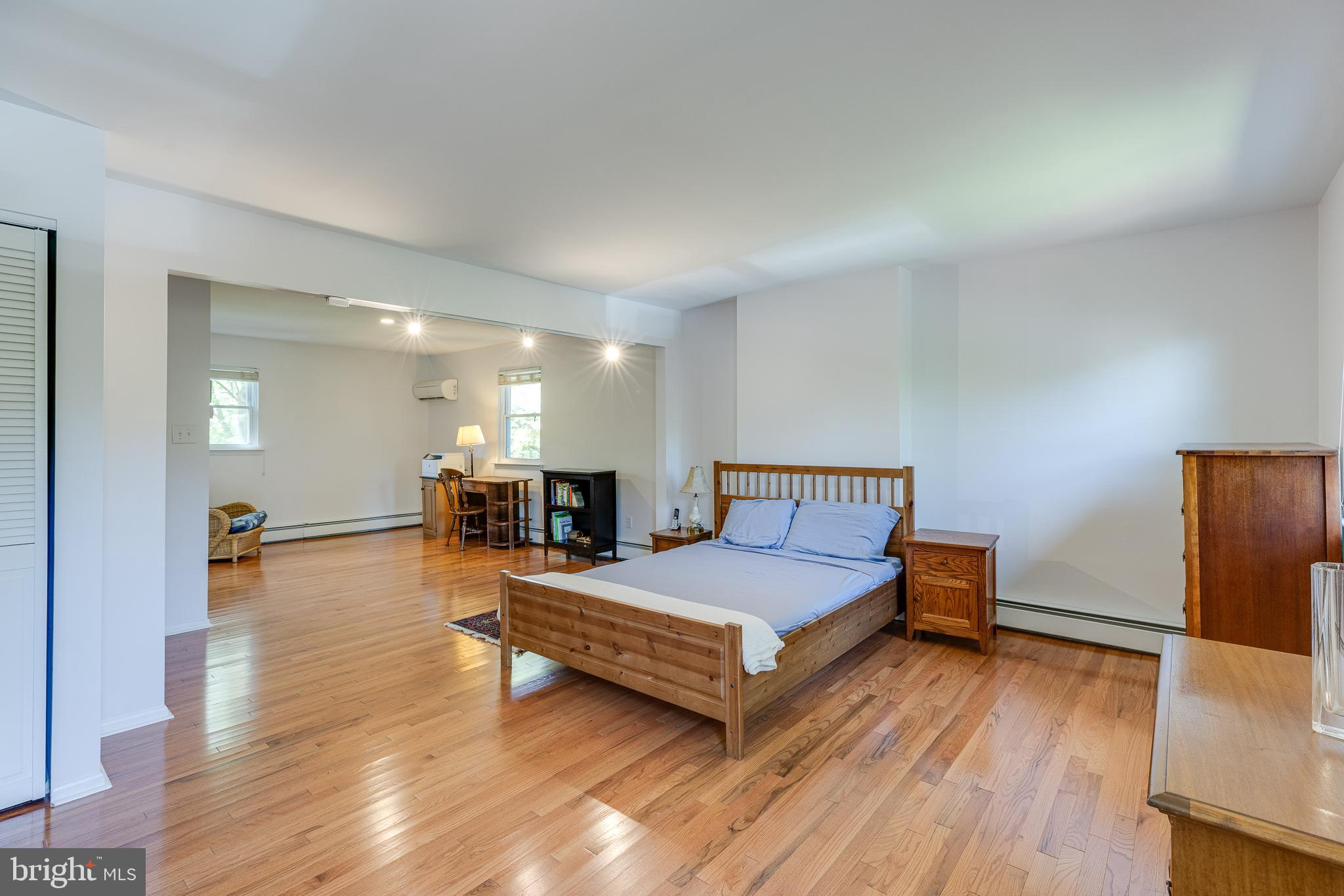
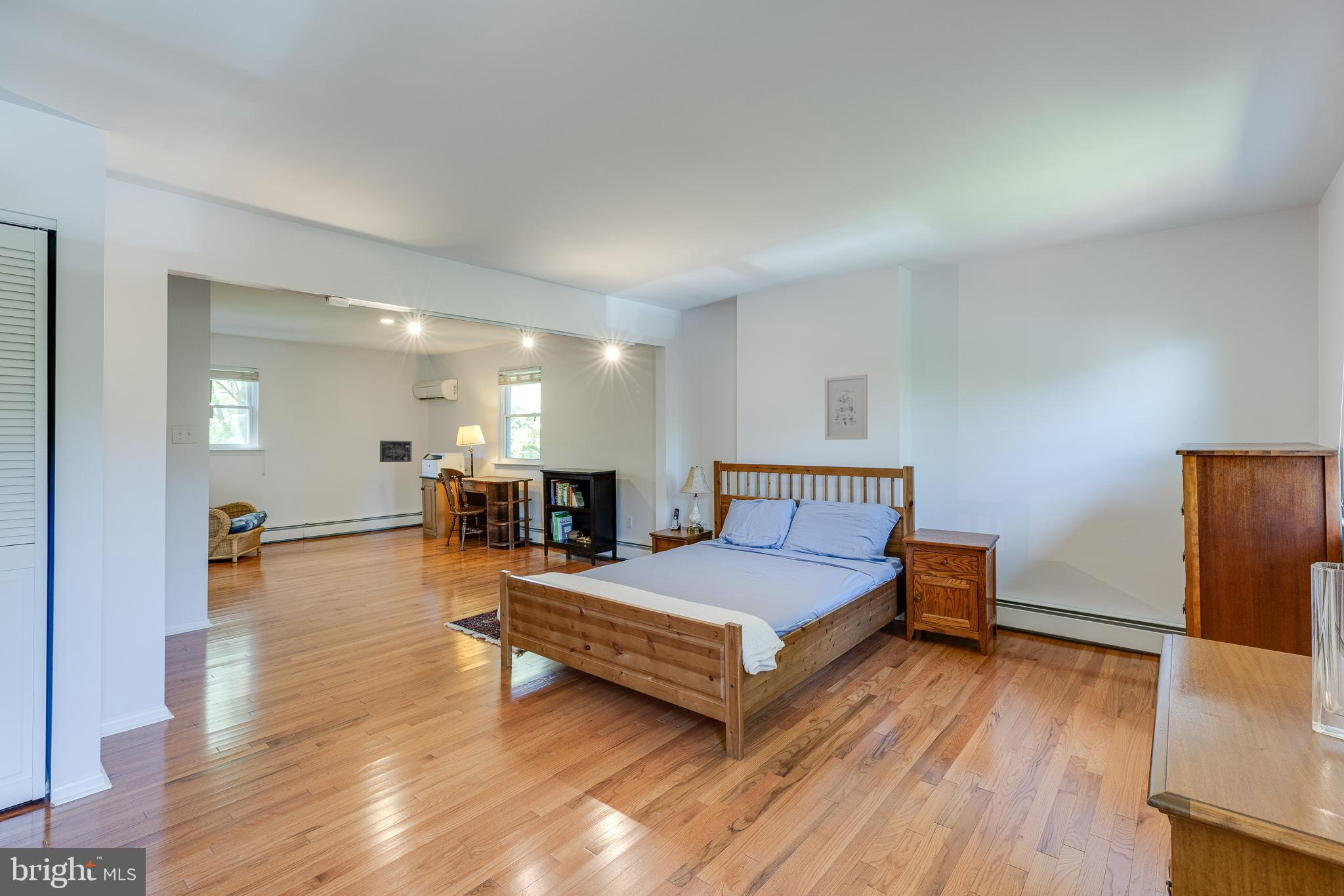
+ wall art [379,440,412,462]
+ wall art [824,374,868,441]
